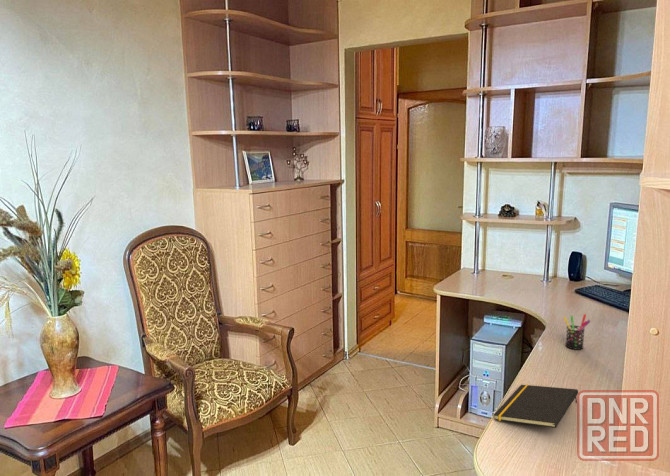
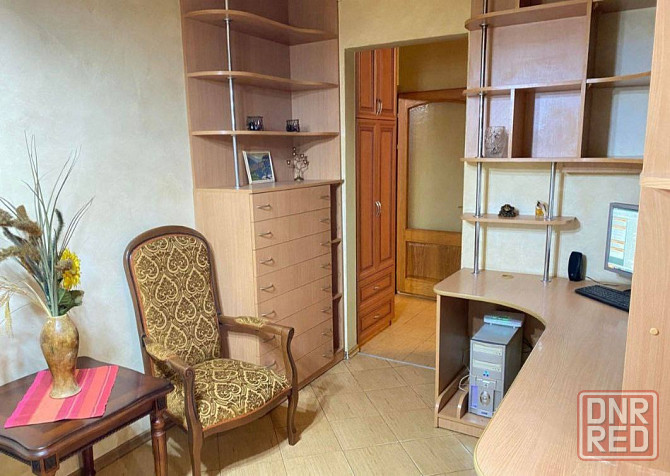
- pen holder [563,313,591,351]
- notepad [493,384,579,429]
